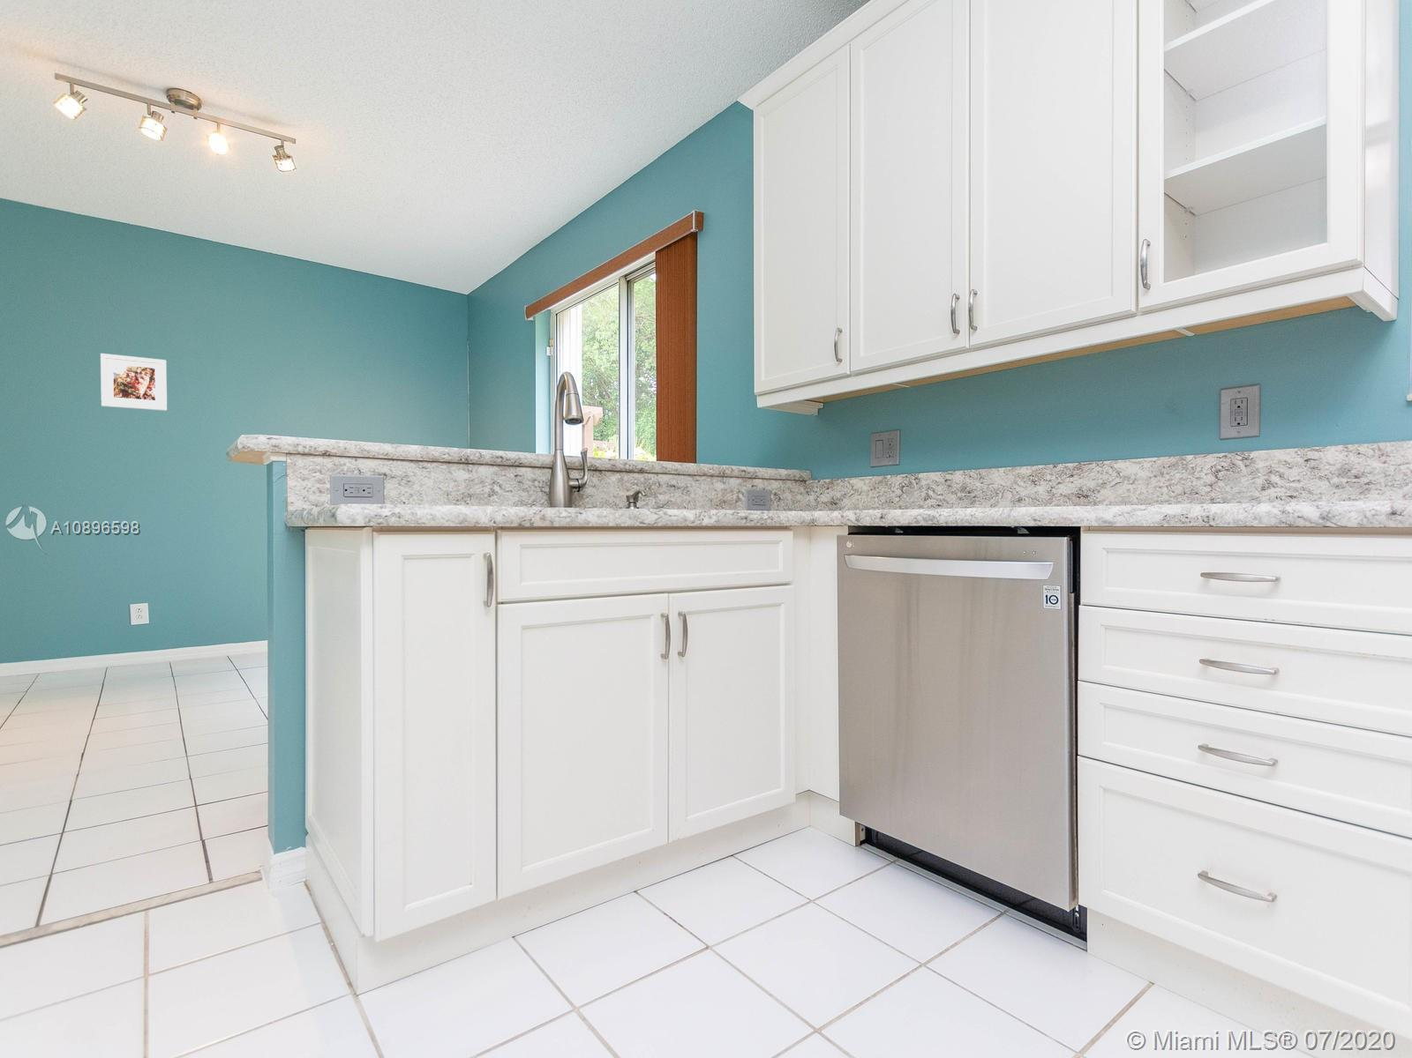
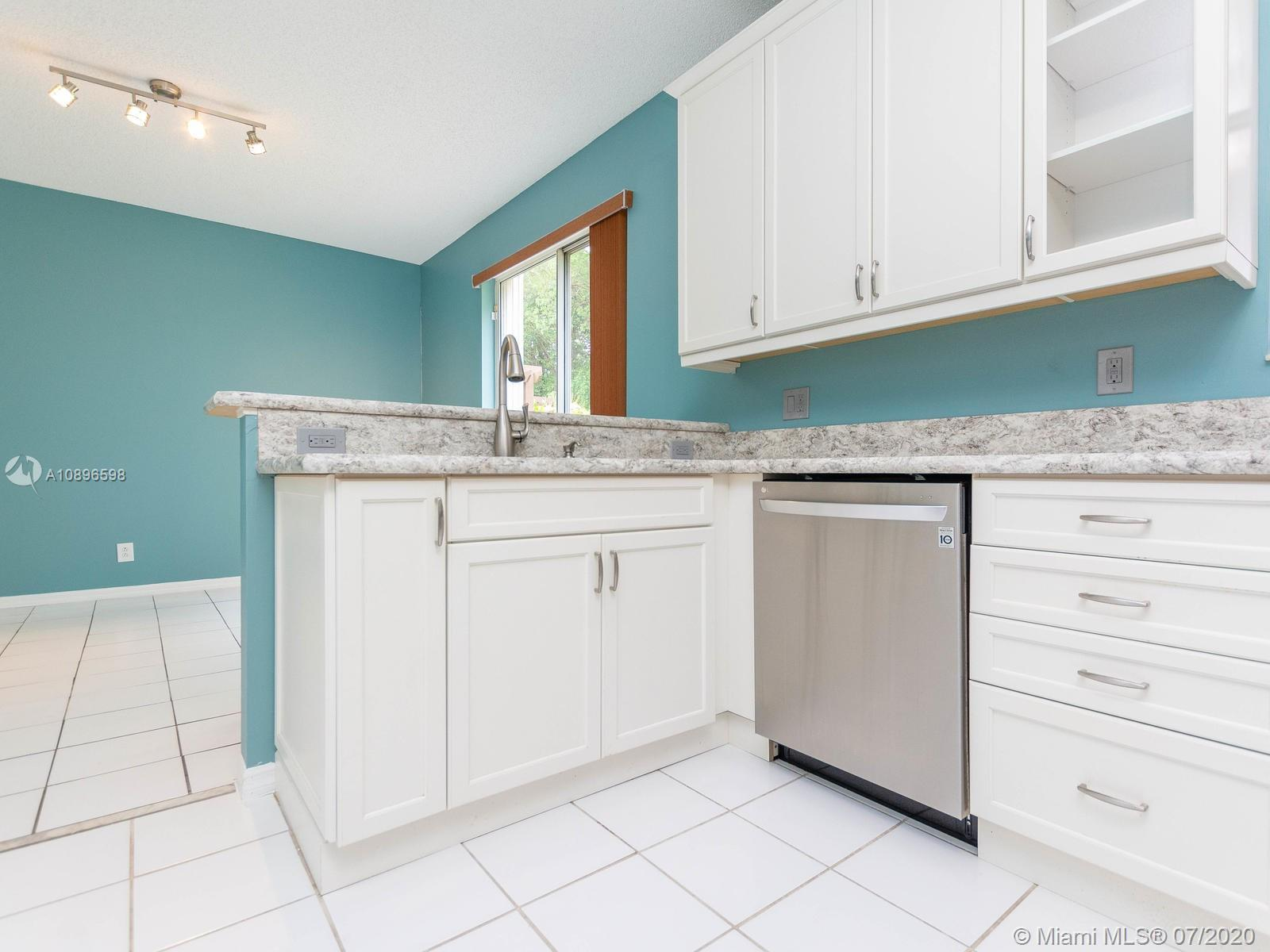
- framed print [100,352,168,411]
